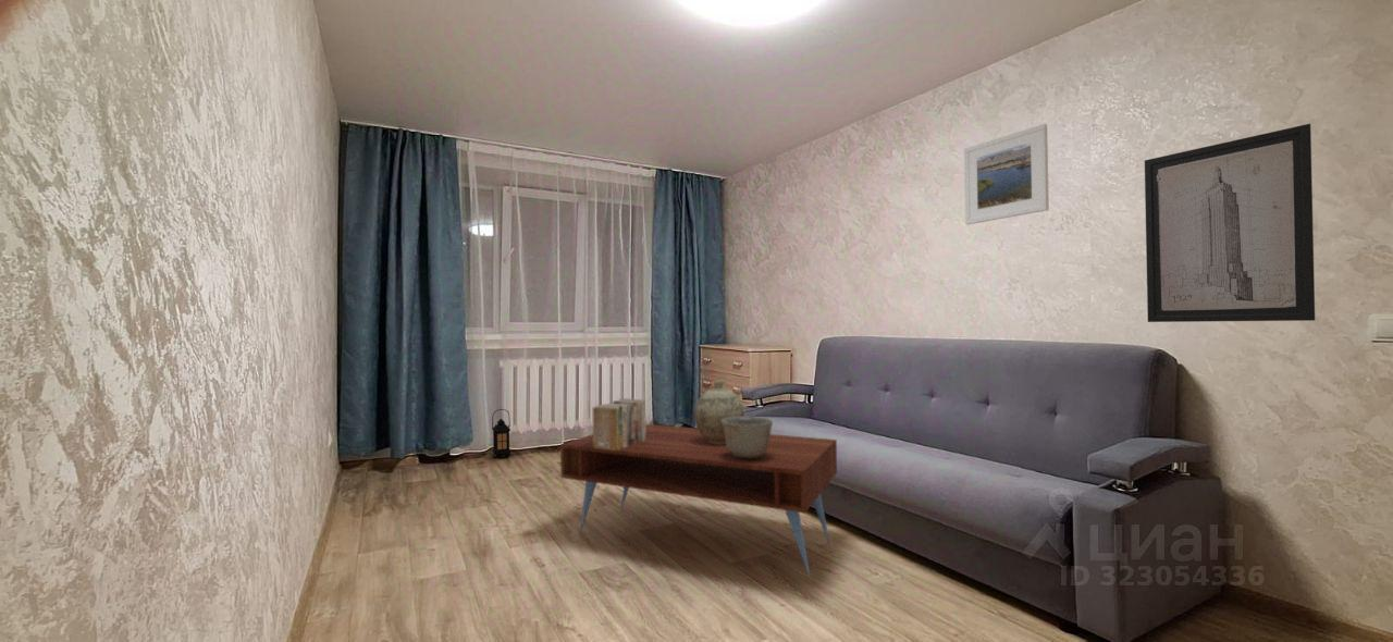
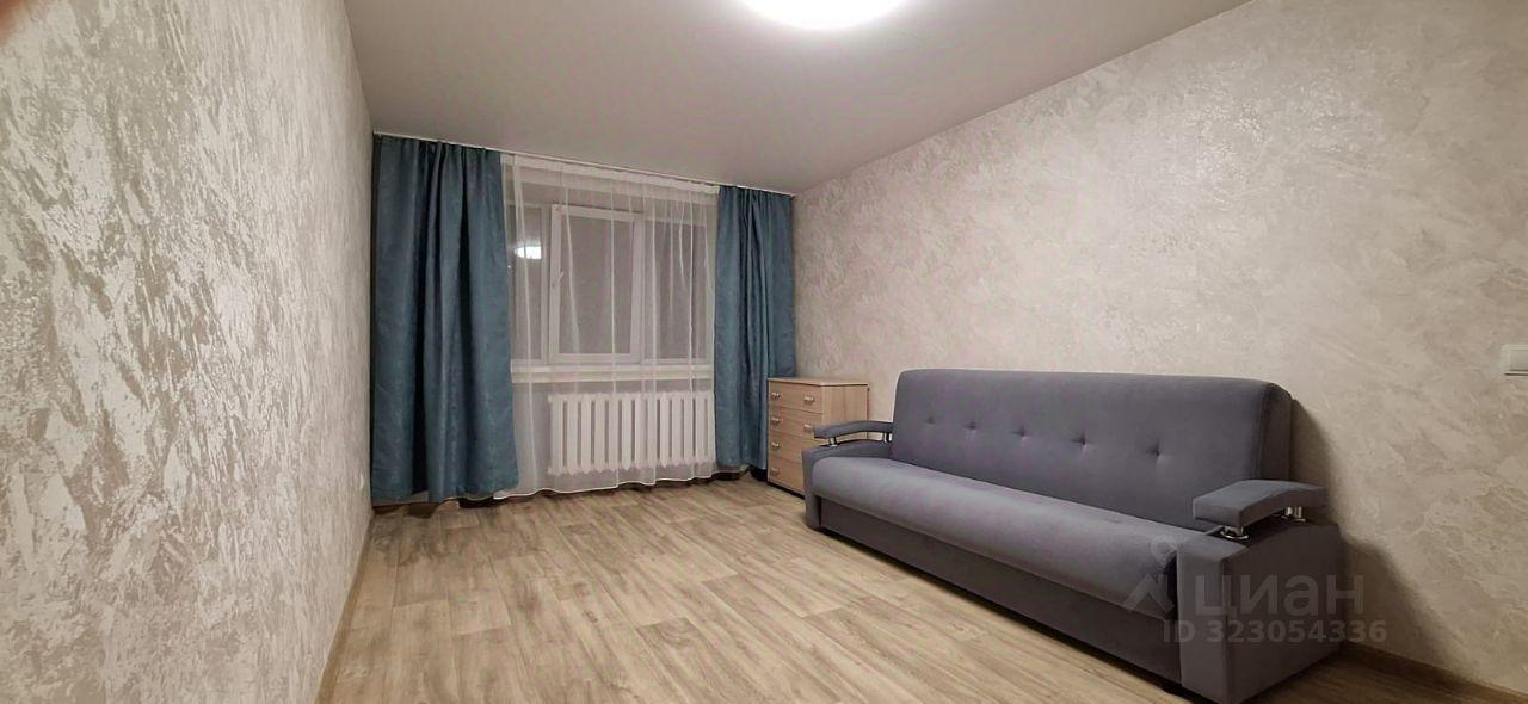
- ceramic bowl [722,416,774,459]
- decorative vase [693,380,745,444]
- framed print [963,123,1050,225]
- books [592,397,646,450]
- coffee table [559,423,838,581]
- lantern [491,408,511,459]
- wall art [1144,123,1316,323]
